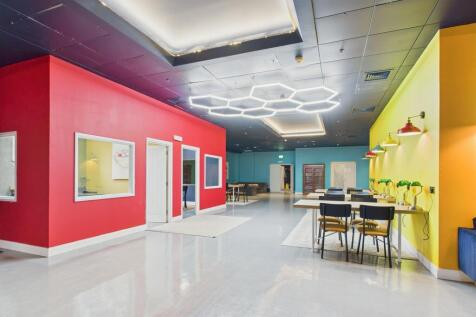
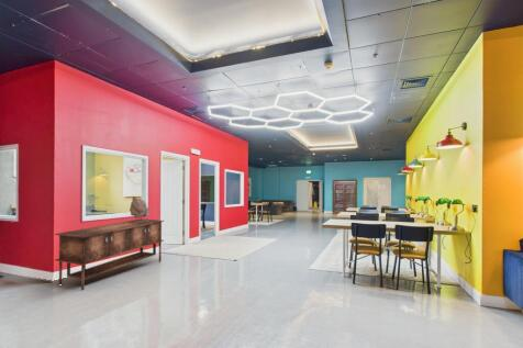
+ sculpture bust [129,195,149,224]
+ sideboard [54,218,165,291]
